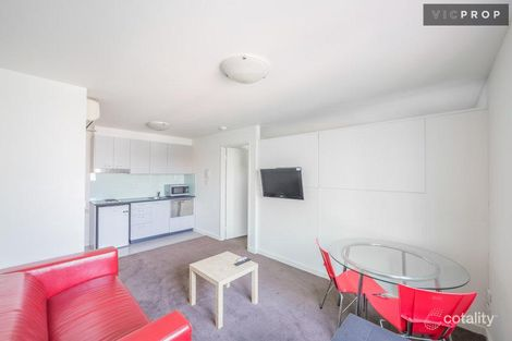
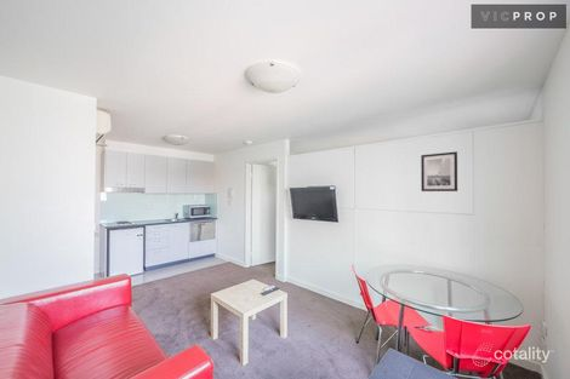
+ wall art [420,150,458,193]
